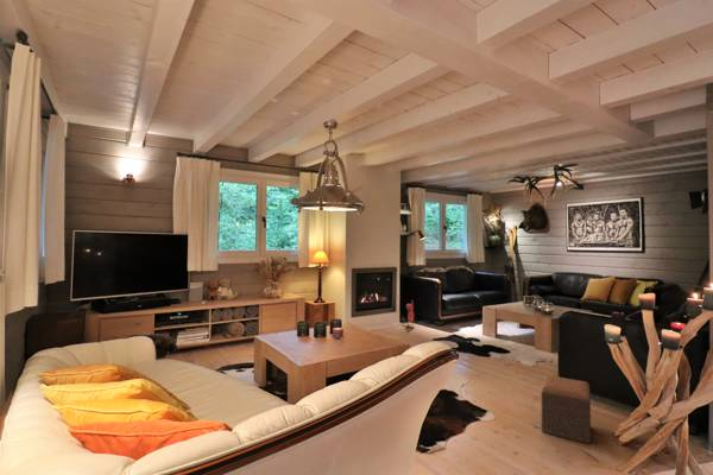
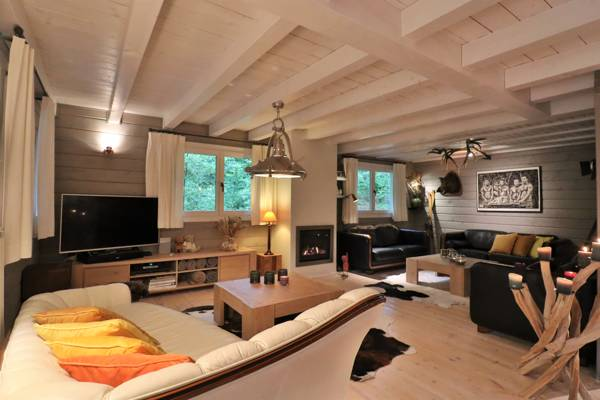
- footstool [541,374,592,444]
